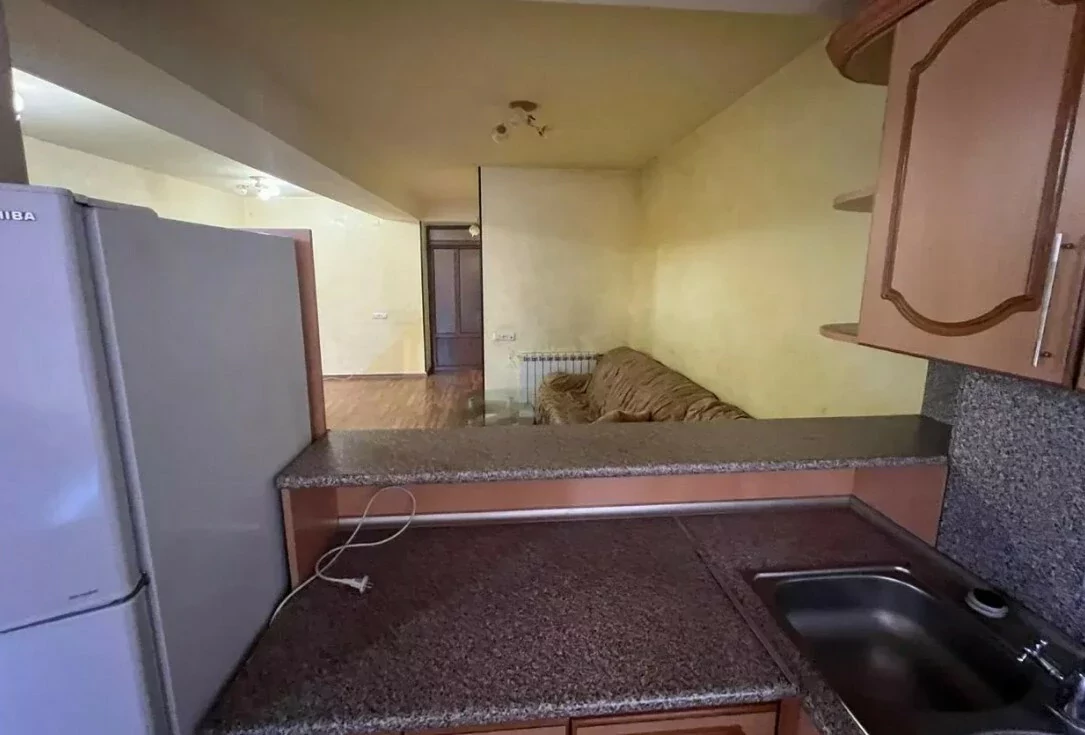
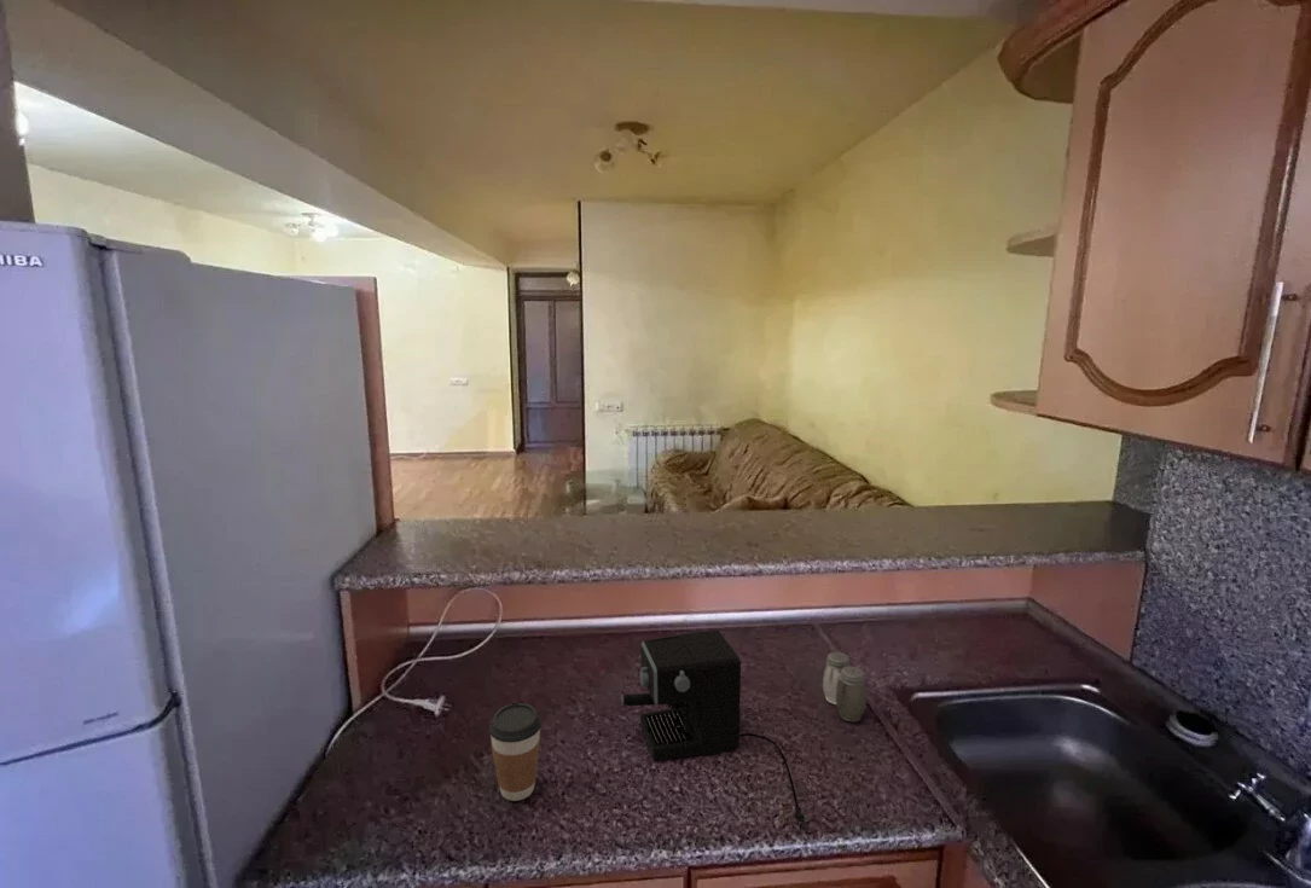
+ coffee cup [488,702,543,802]
+ salt and pepper shaker [822,651,868,722]
+ coffee maker [620,629,810,823]
